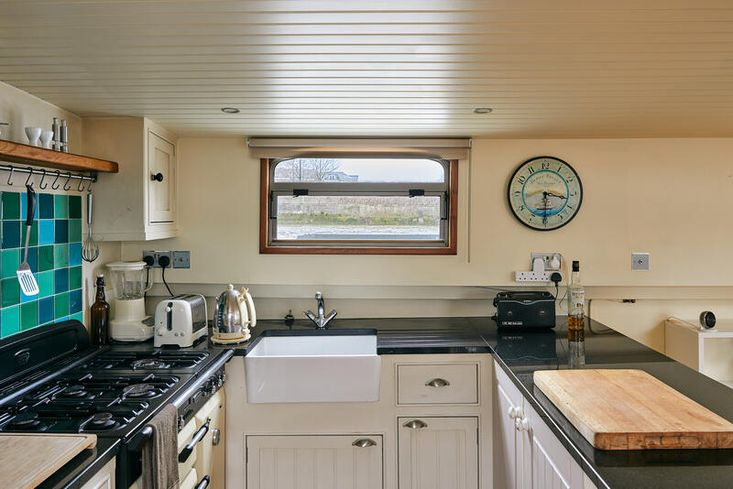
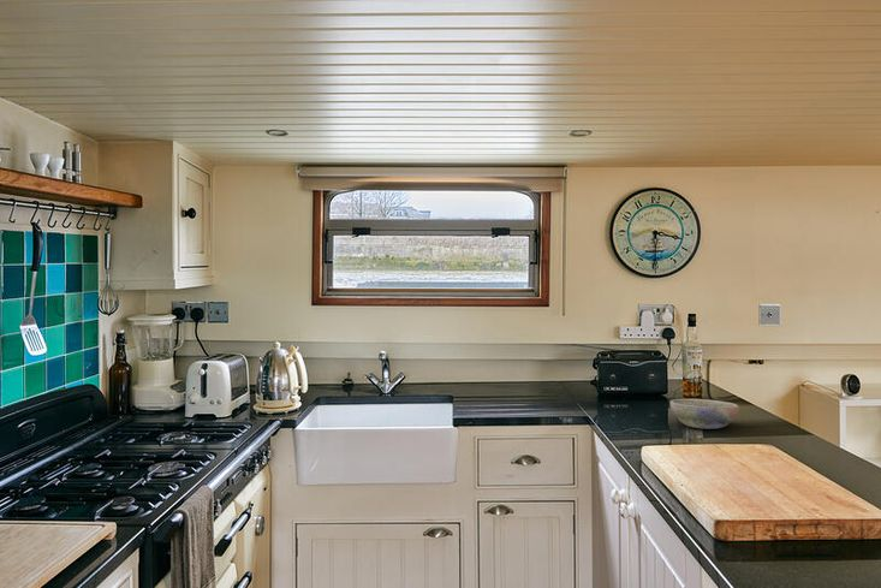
+ bowl [668,398,740,430]
